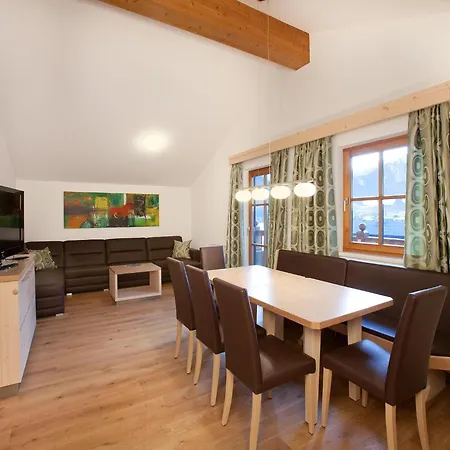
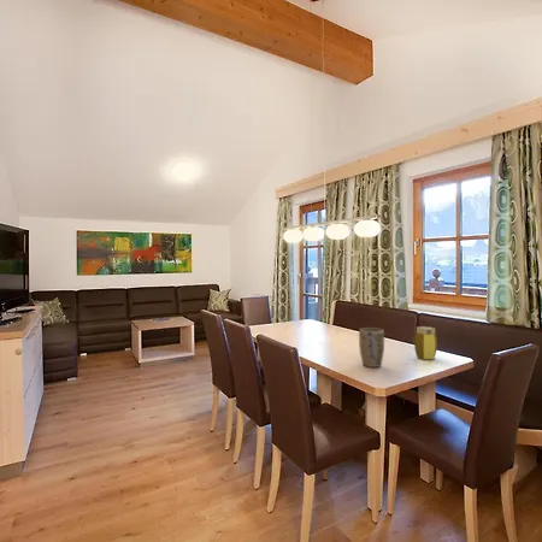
+ jar [413,325,438,361]
+ plant pot [358,326,385,369]
